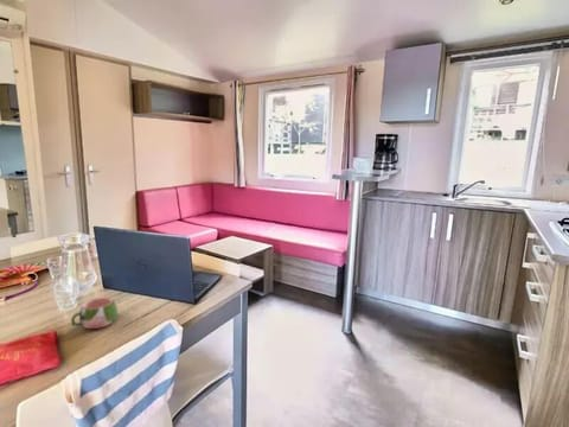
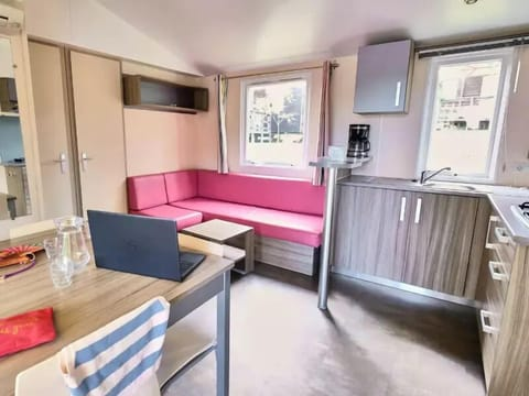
- mug [70,297,119,330]
